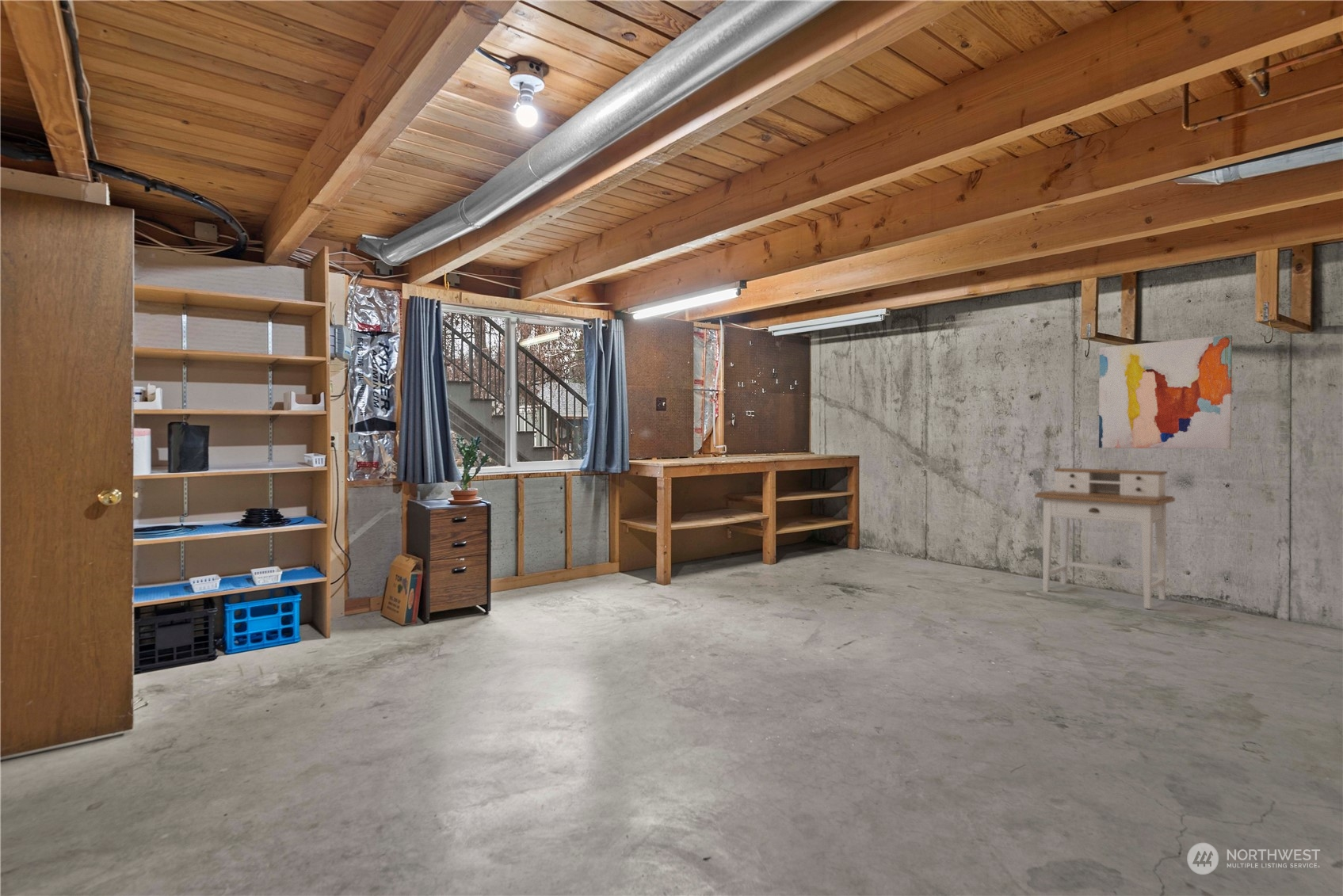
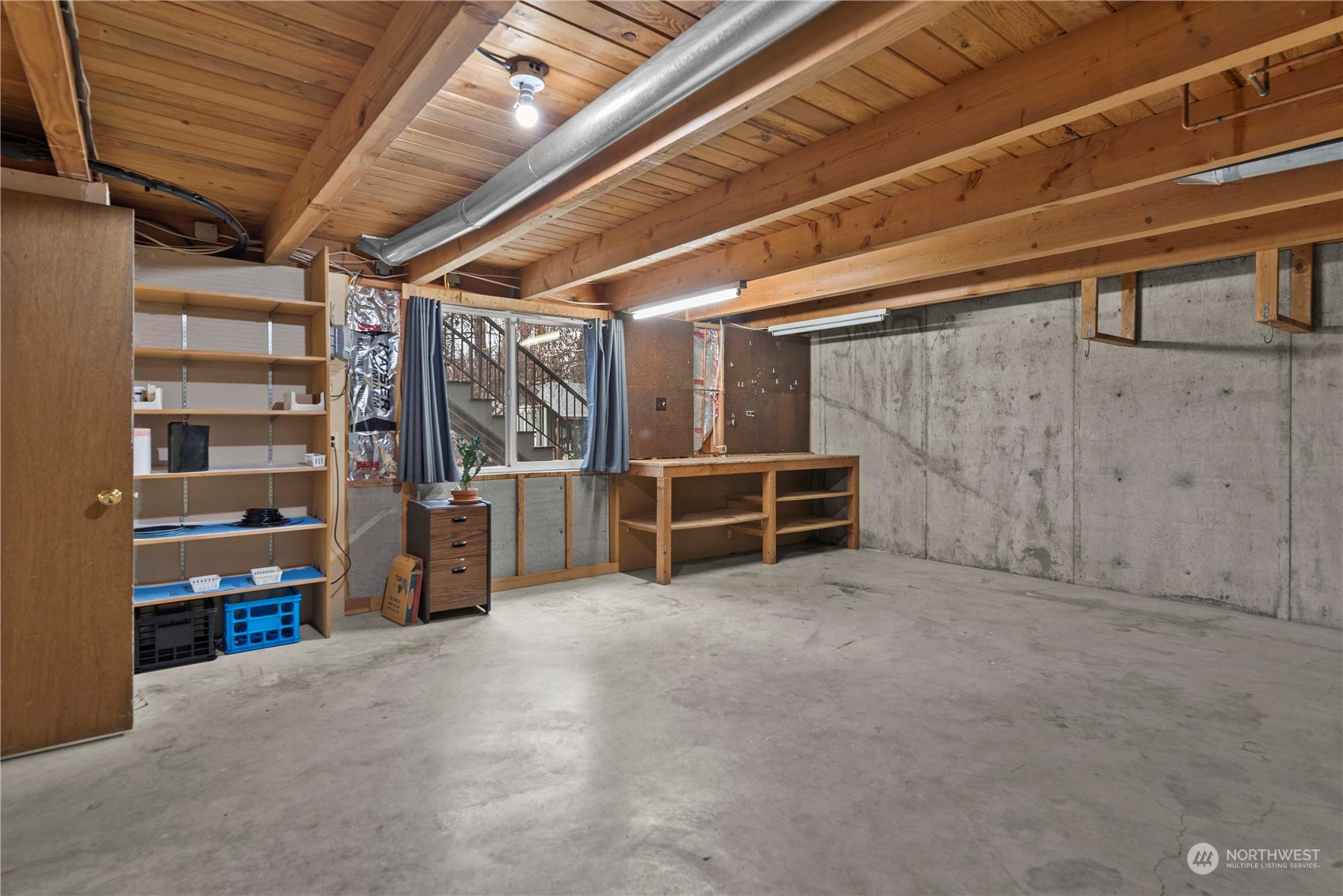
- wall art [1098,334,1233,449]
- desk [1034,467,1176,610]
